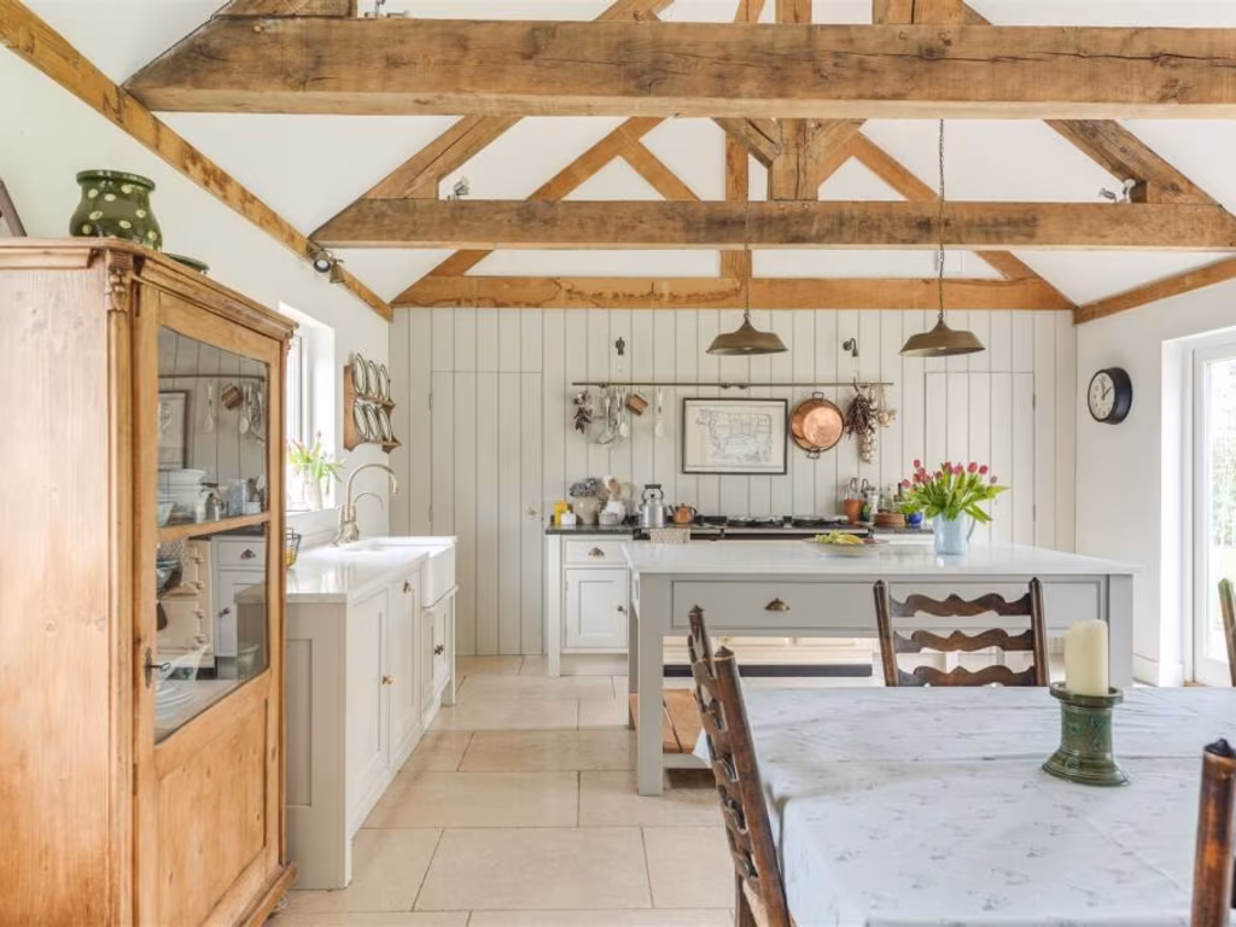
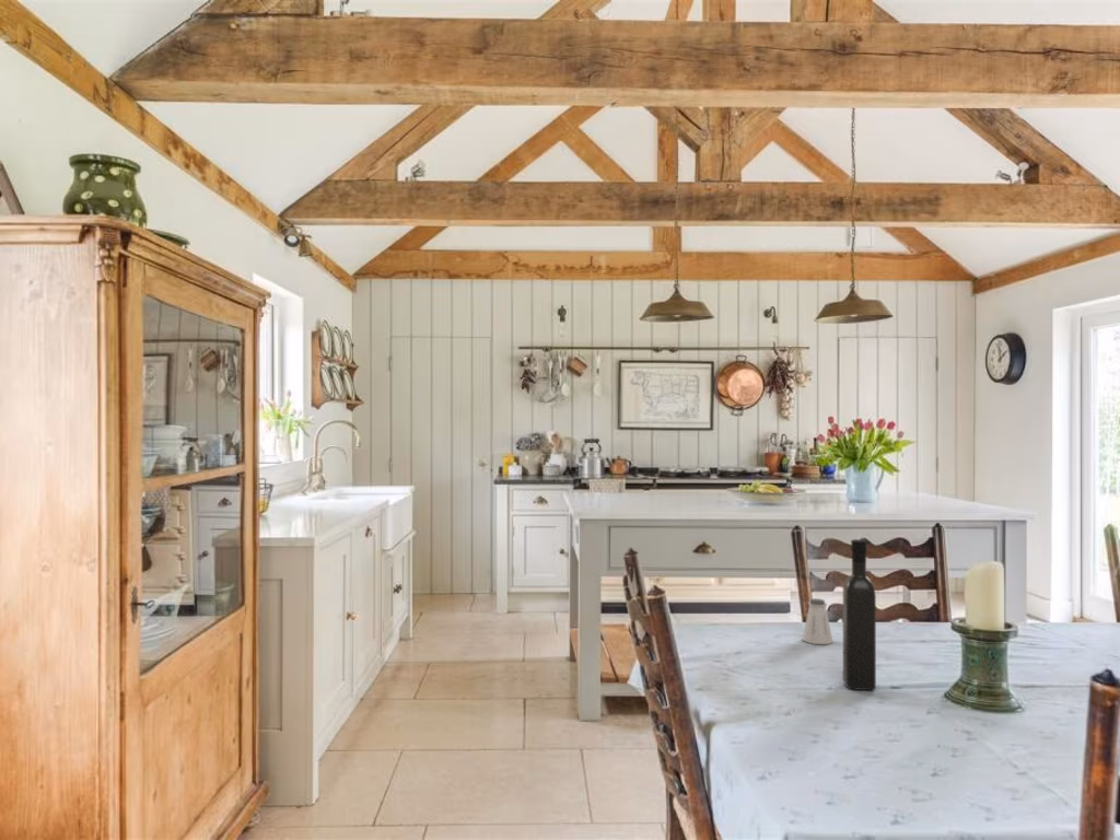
+ saltshaker [802,597,833,645]
+ wine bottle [842,538,877,691]
